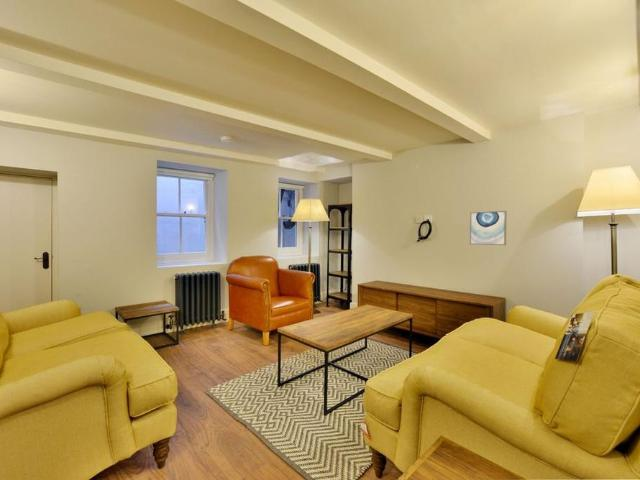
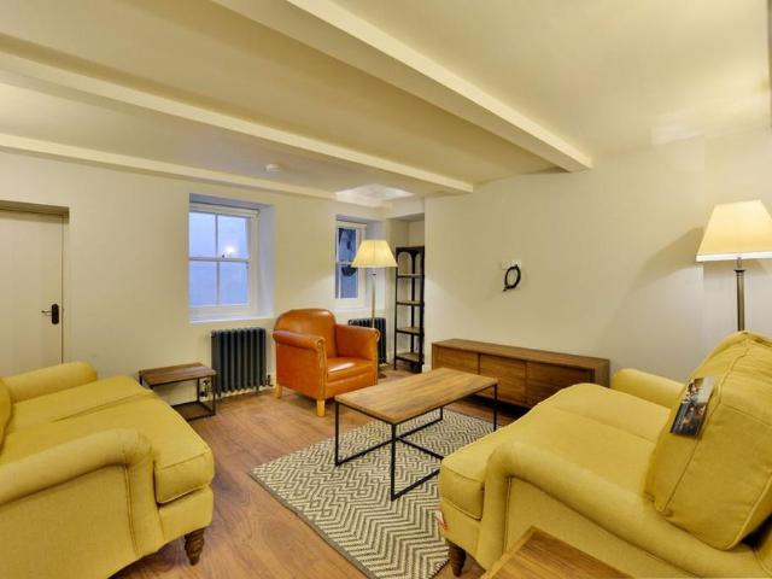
- wall art [469,210,508,246]
